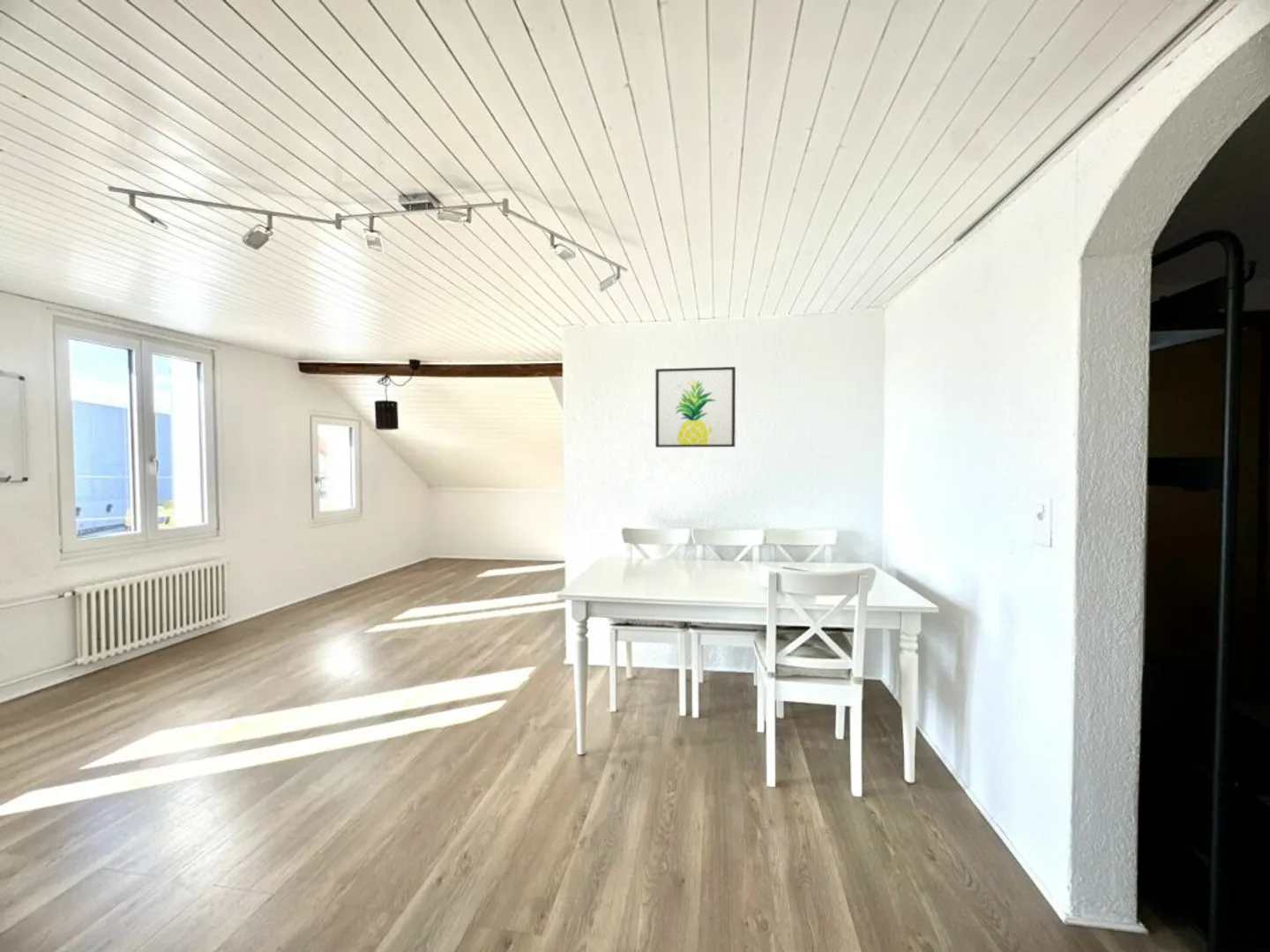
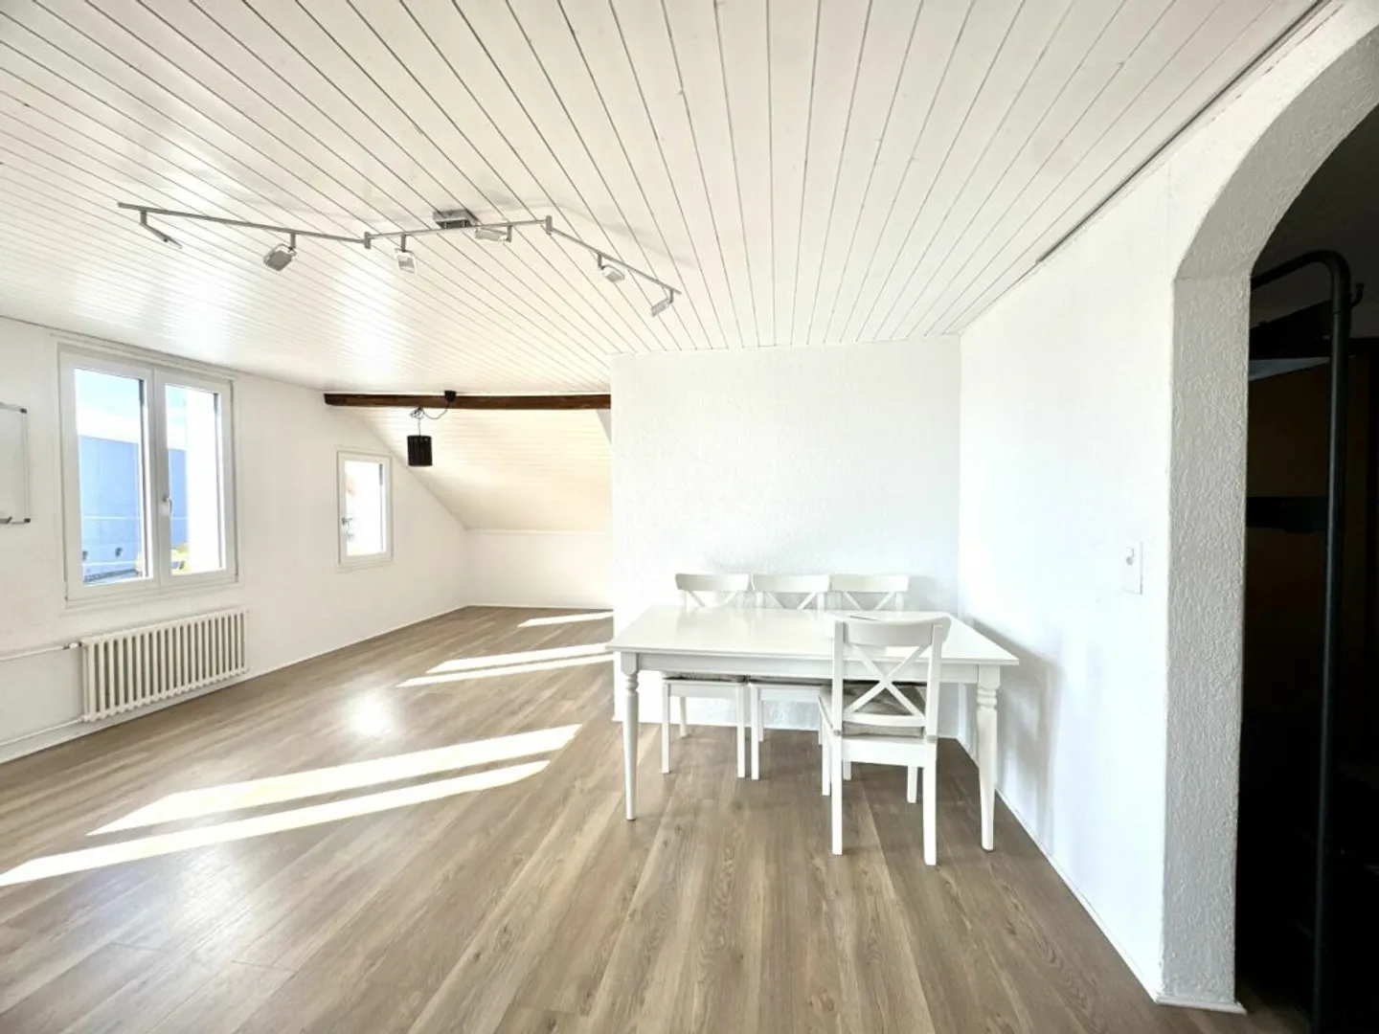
- wall art [654,366,736,449]
